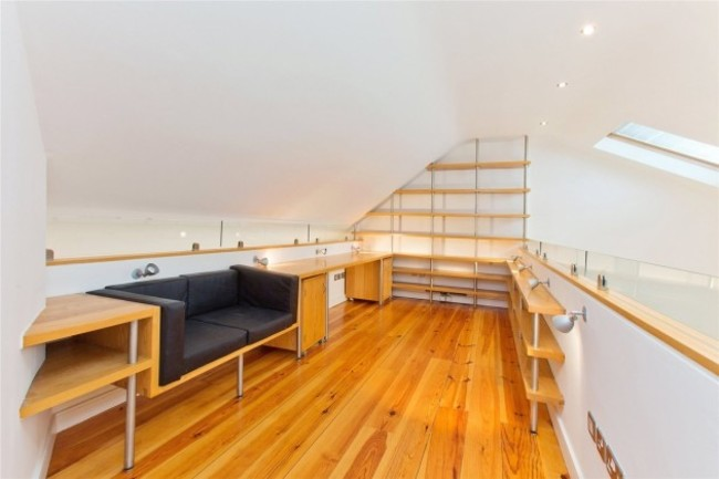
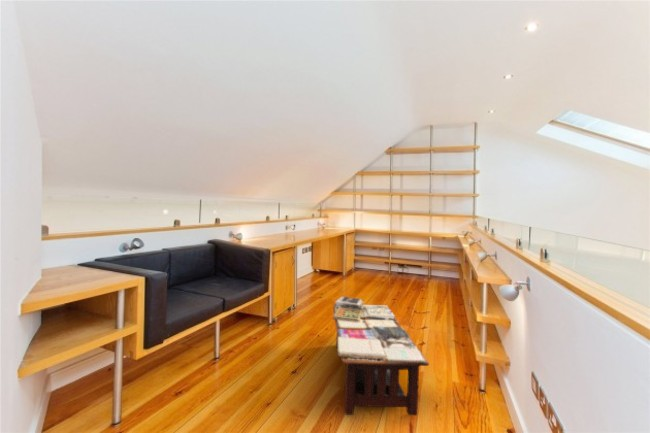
+ coffee table [331,296,430,416]
